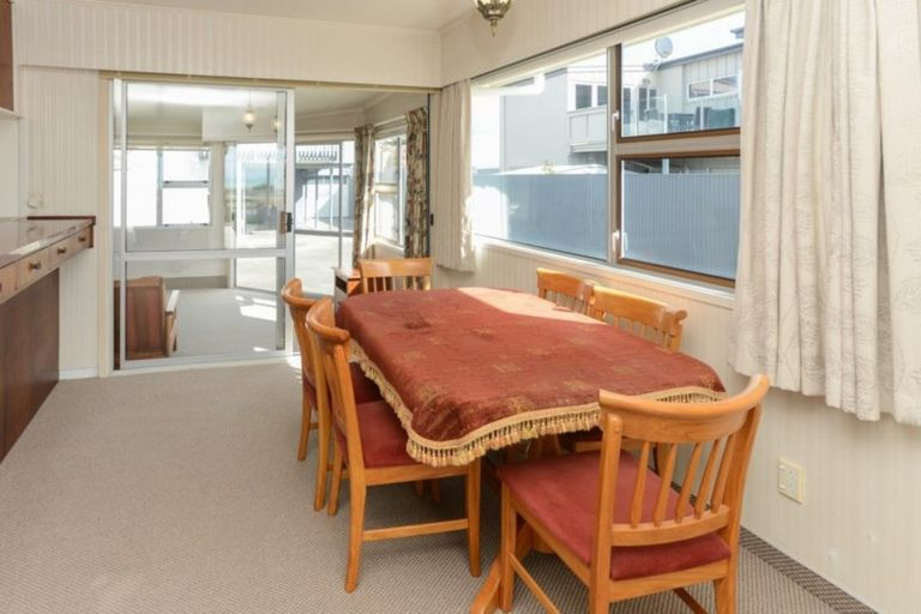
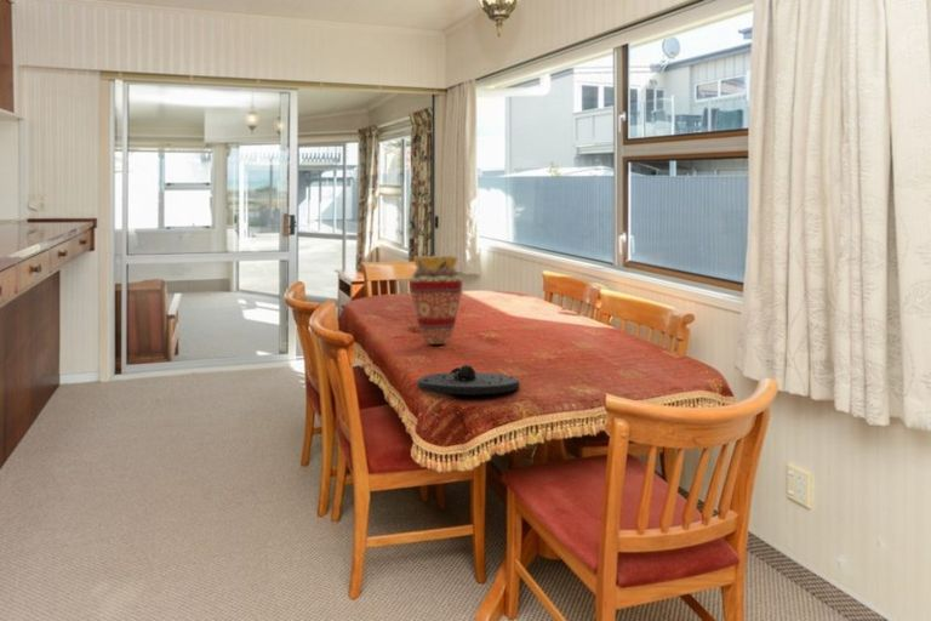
+ plate [416,364,521,395]
+ vase [409,255,463,346]
